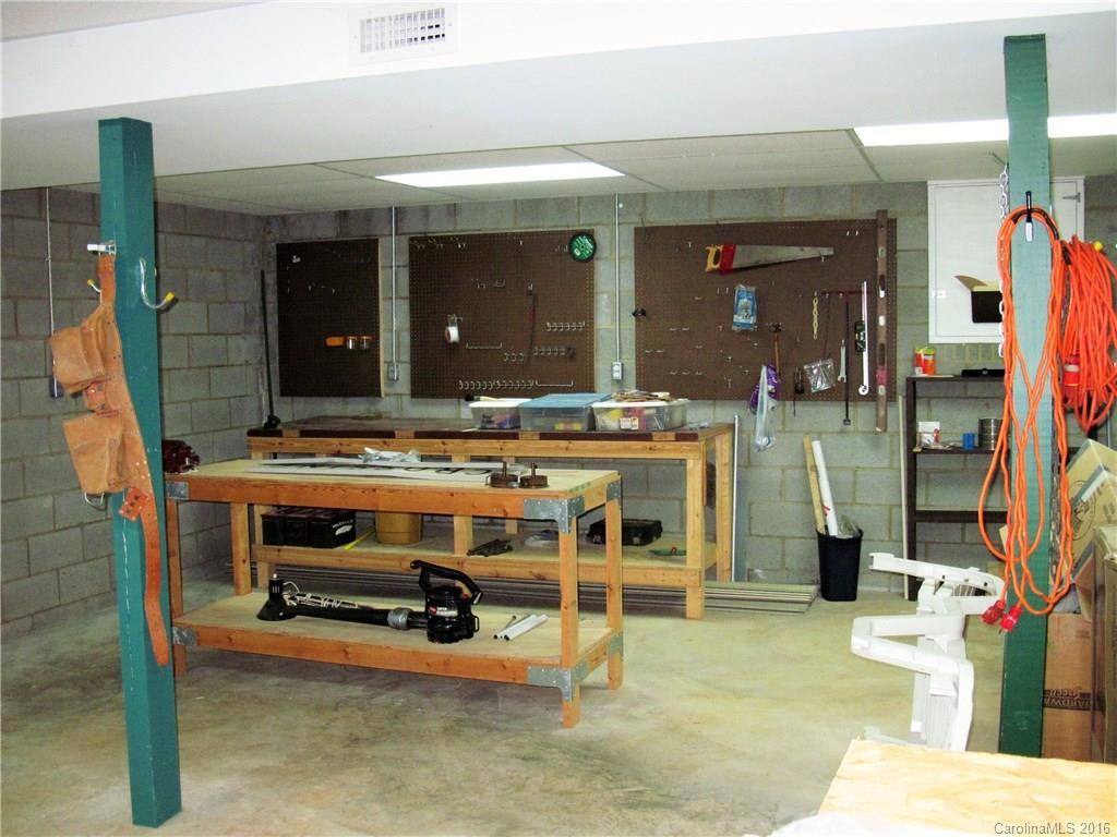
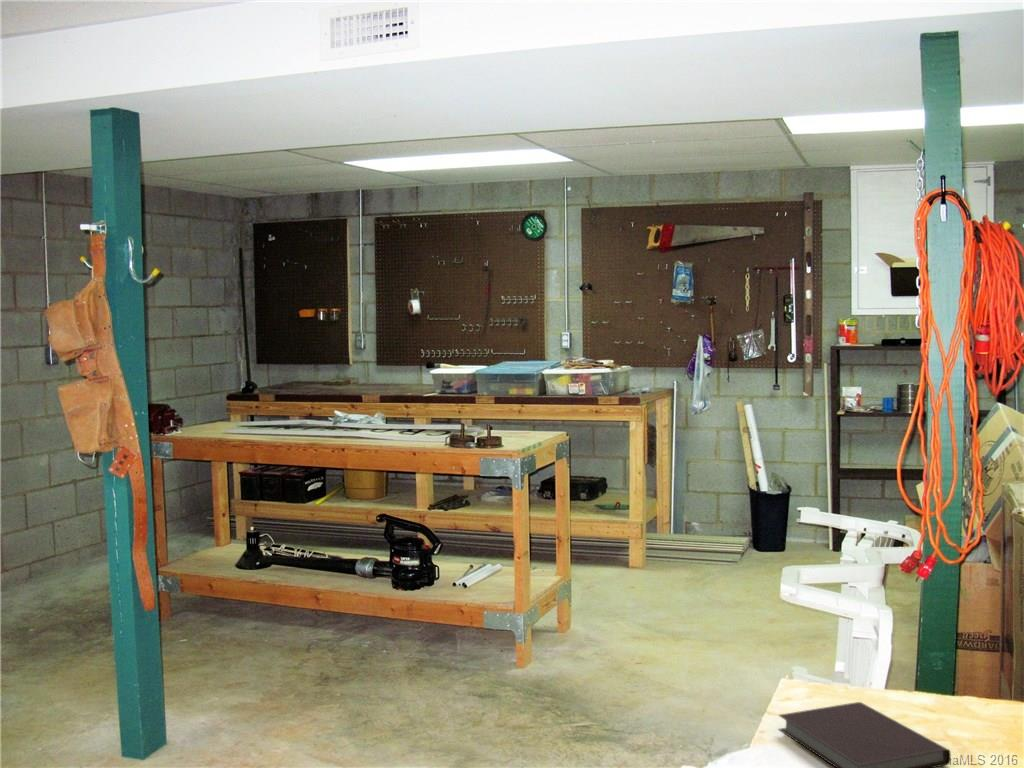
+ notebook [777,701,952,768]
